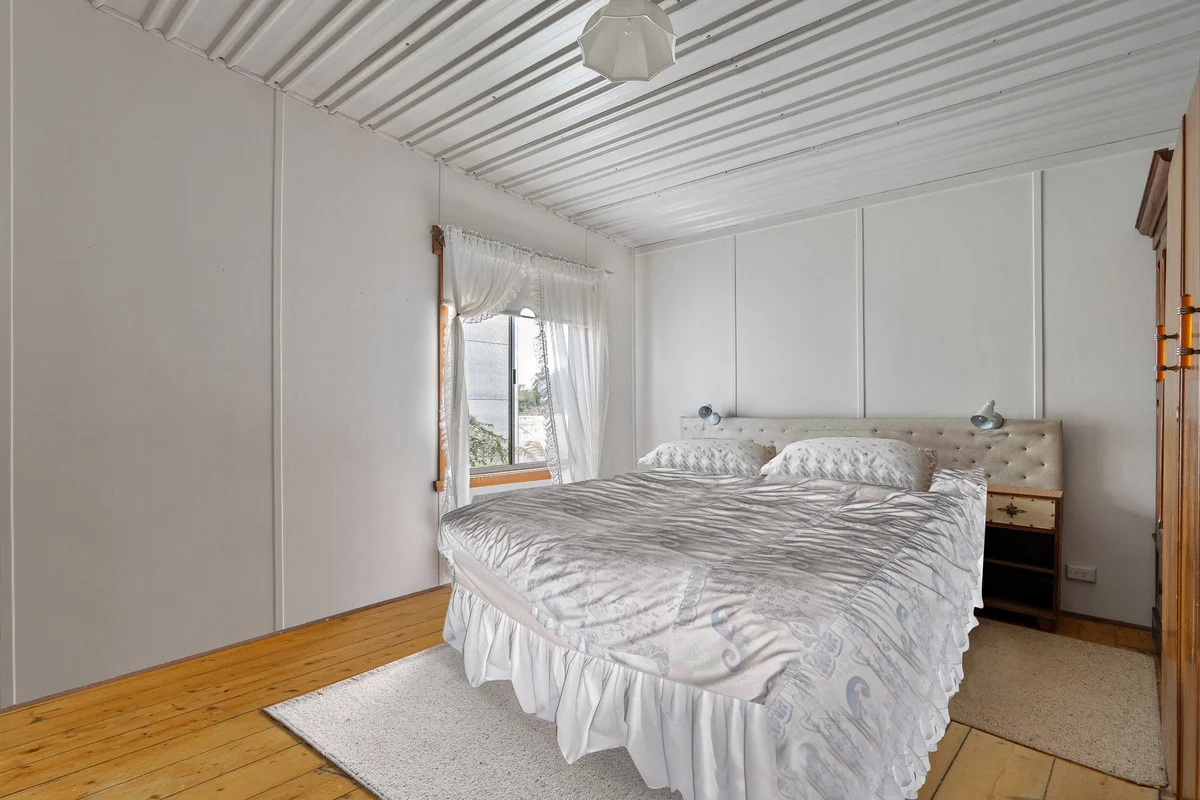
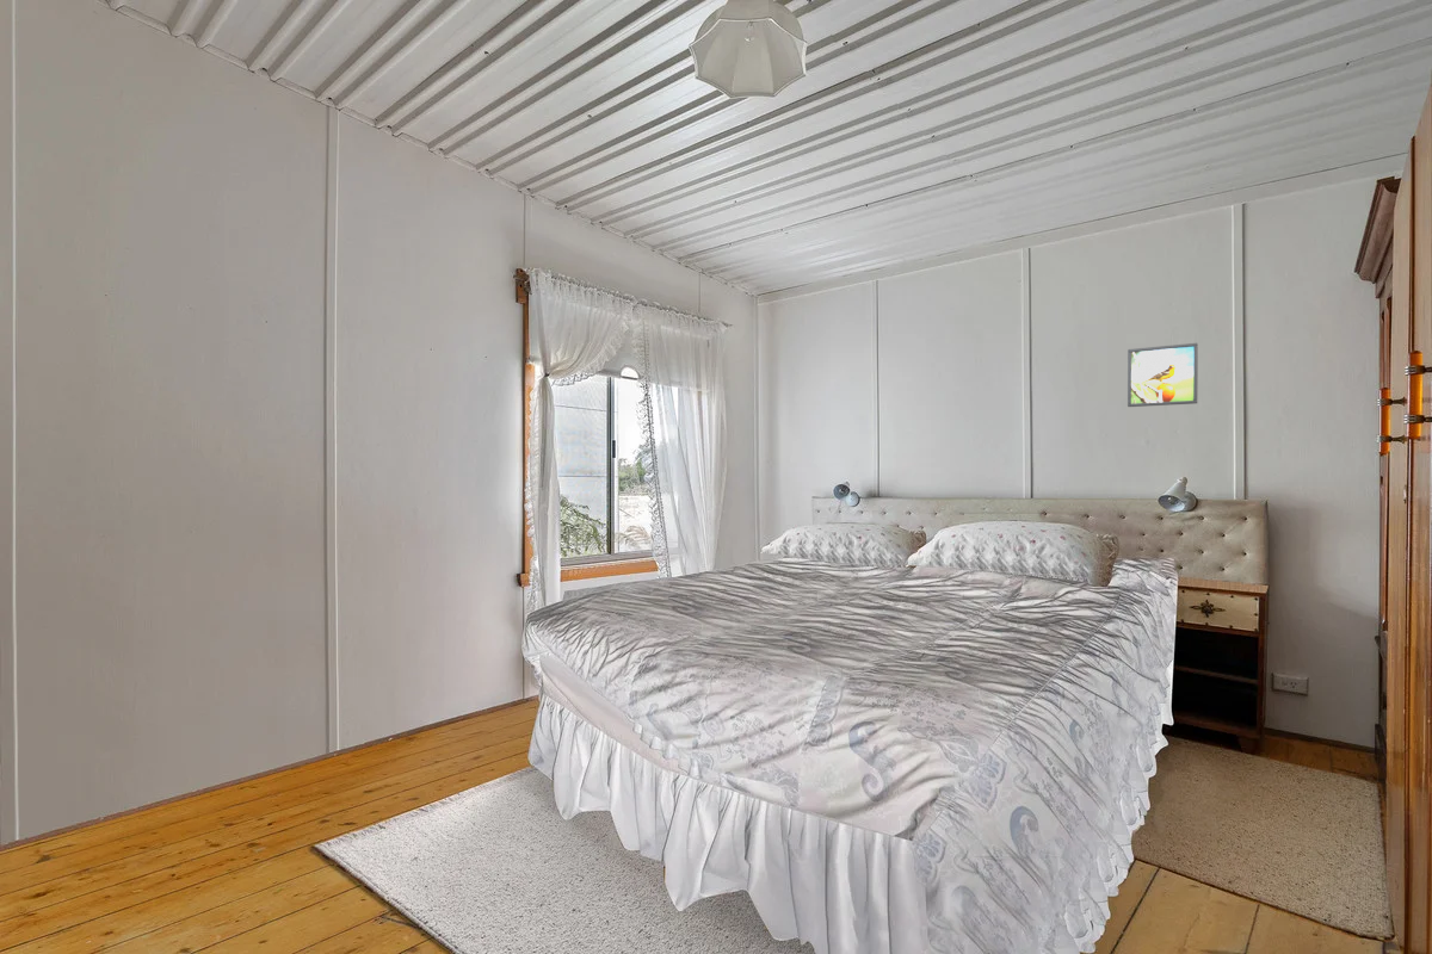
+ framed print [1127,342,1199,408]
